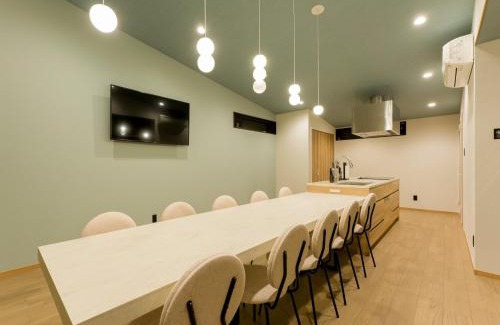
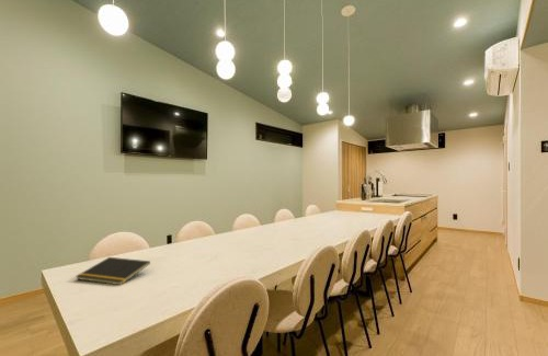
+ notepad [75,256,151,286]
